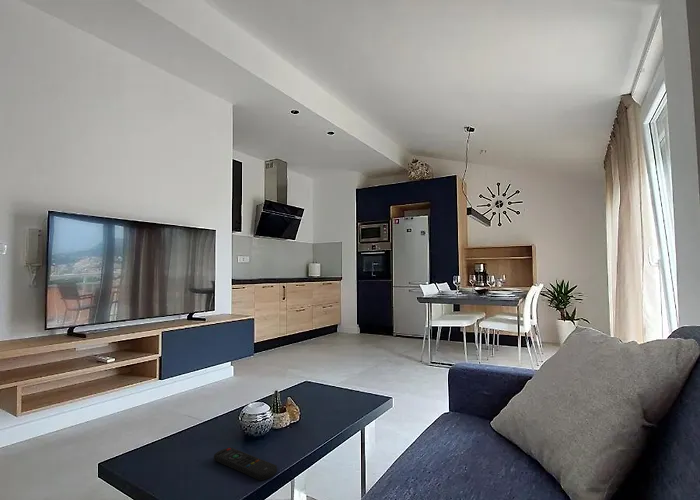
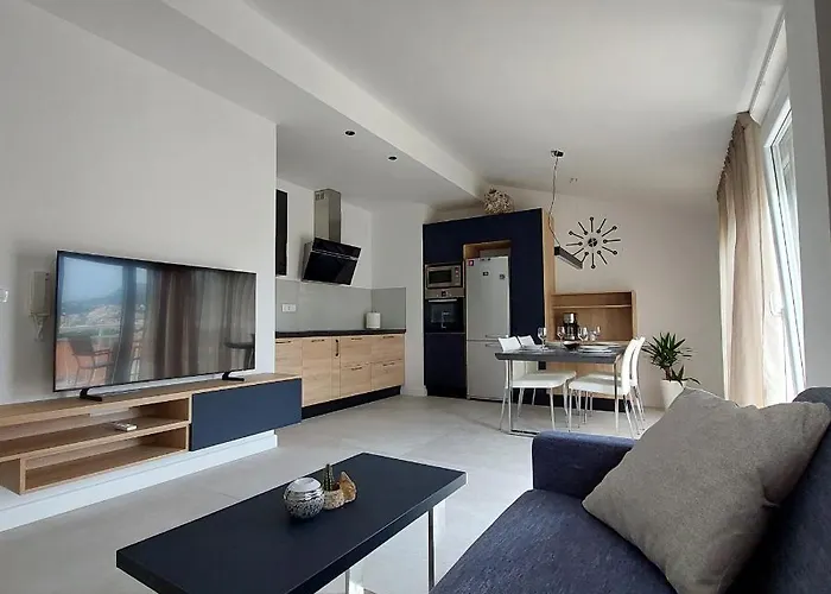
- remote control [213,447,278,482]
